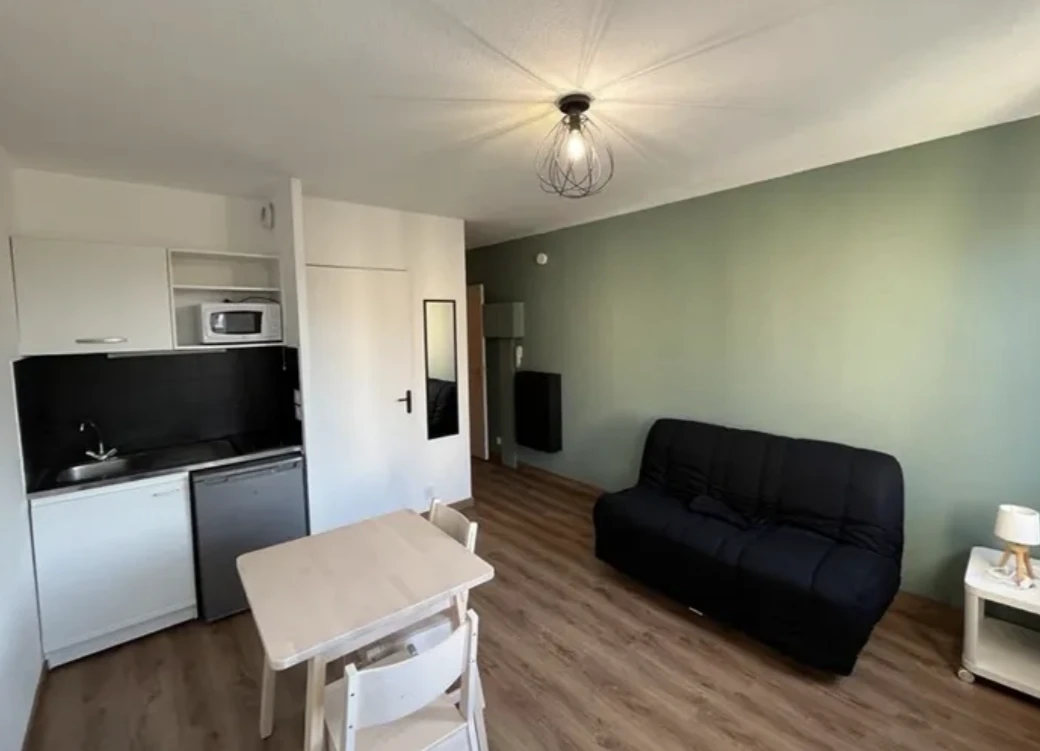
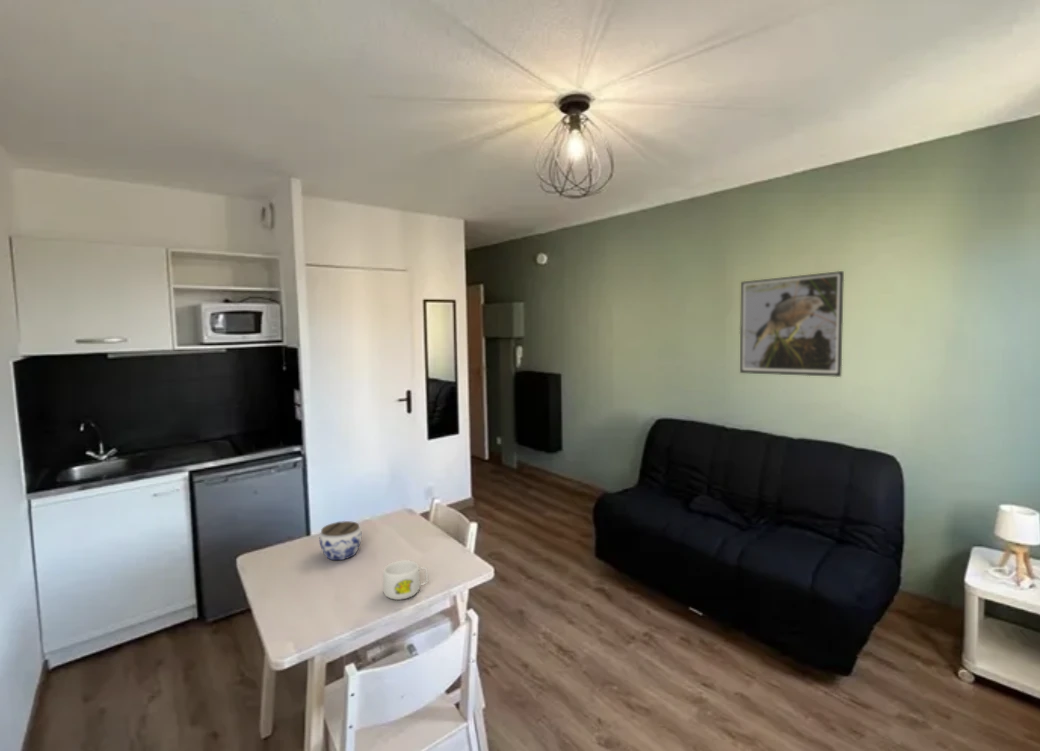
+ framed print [739,270,845,378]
+ jar [318,520,363,561]
+ mug [382,559,429,601]
